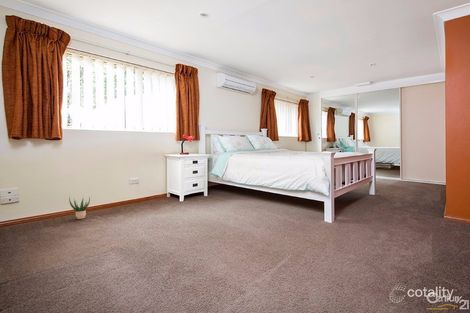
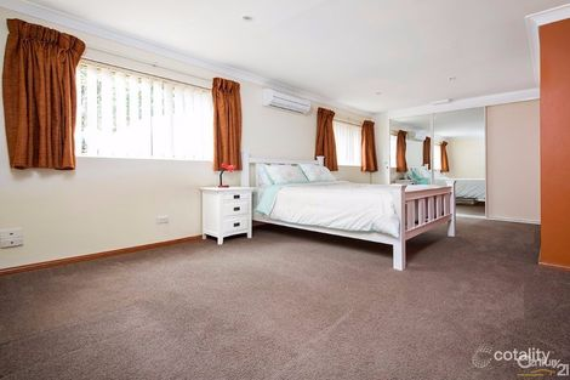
- potted plant [68,195,91,220]
